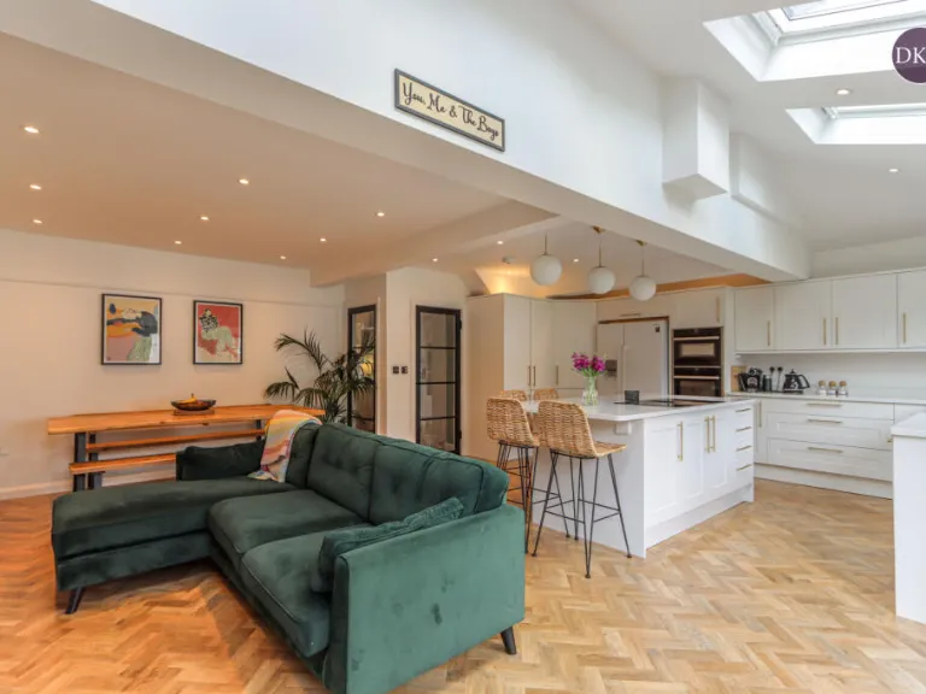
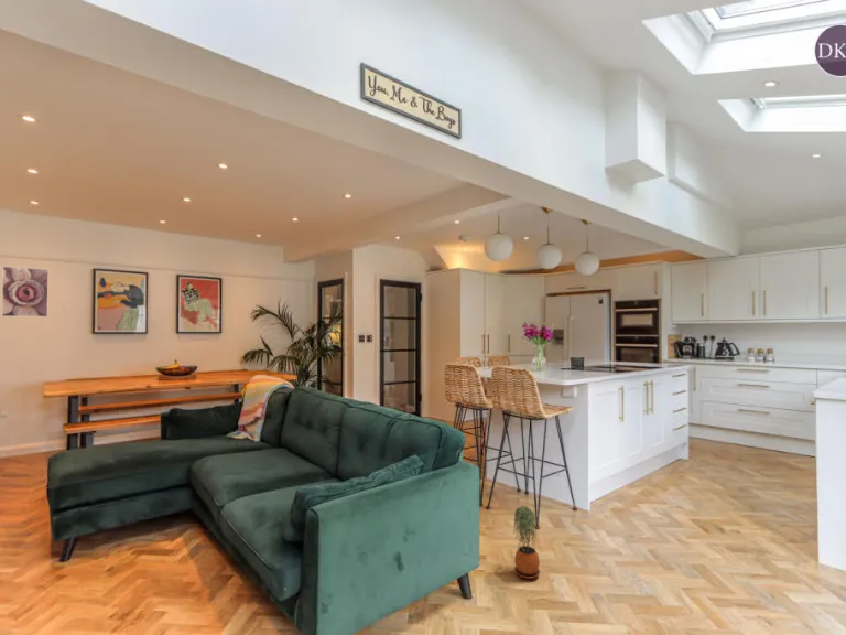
+ potted plant [512,505,541,580]
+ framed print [0,266,50,318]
